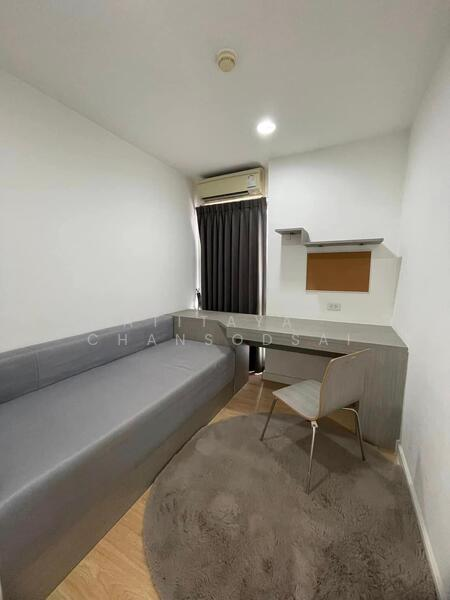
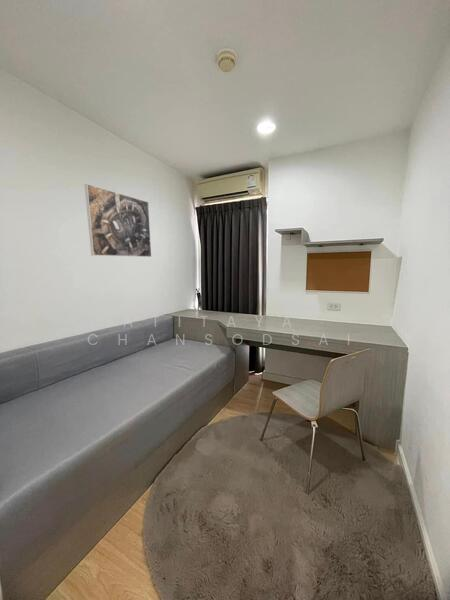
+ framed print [84,183,152,258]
